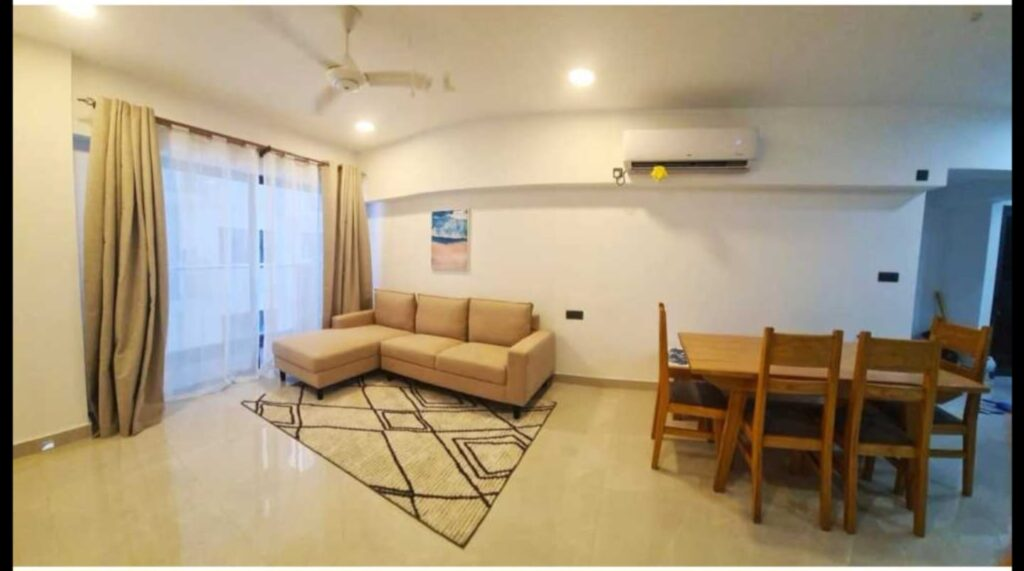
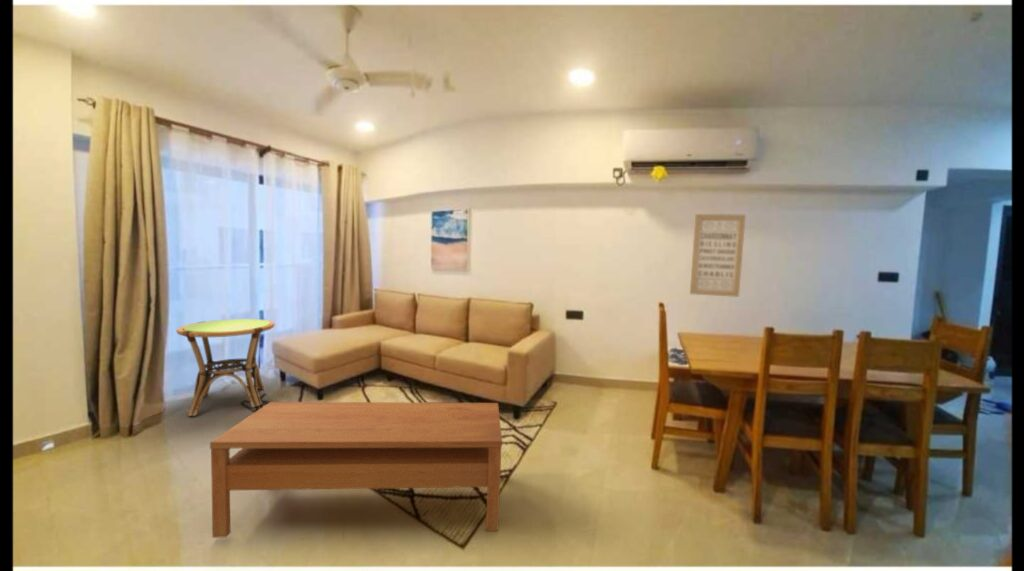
+ coffee table [209,401,503,539]
+ side table [175,318,276,417]
+ wall art [689,213,747,298]
